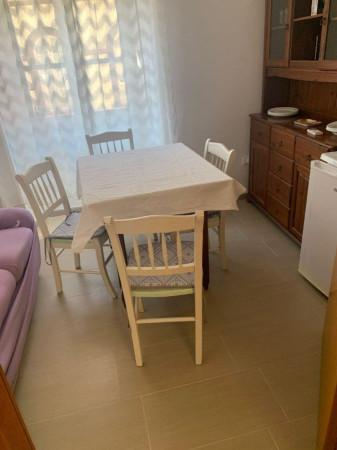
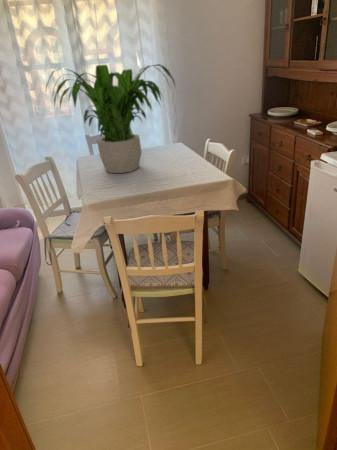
+ potted plant [45,63,177,174]
